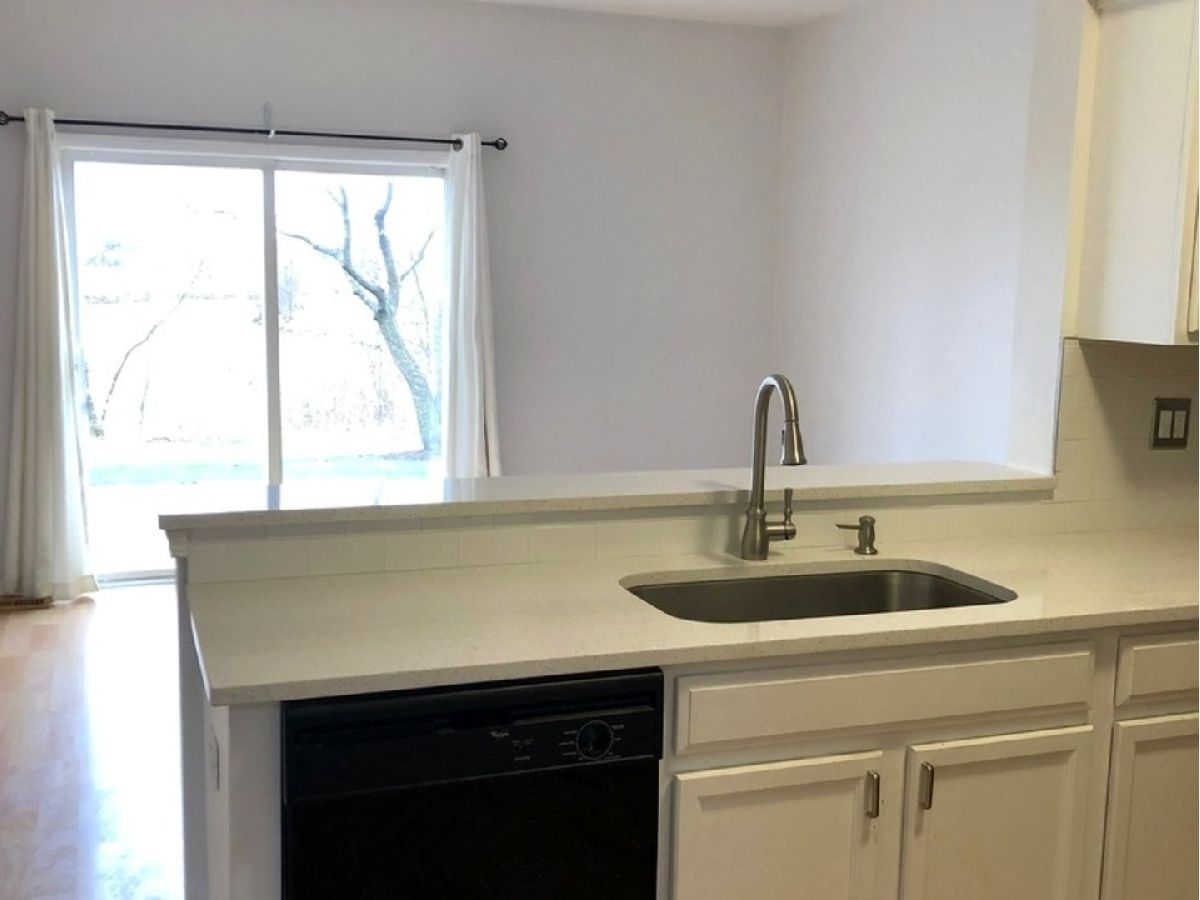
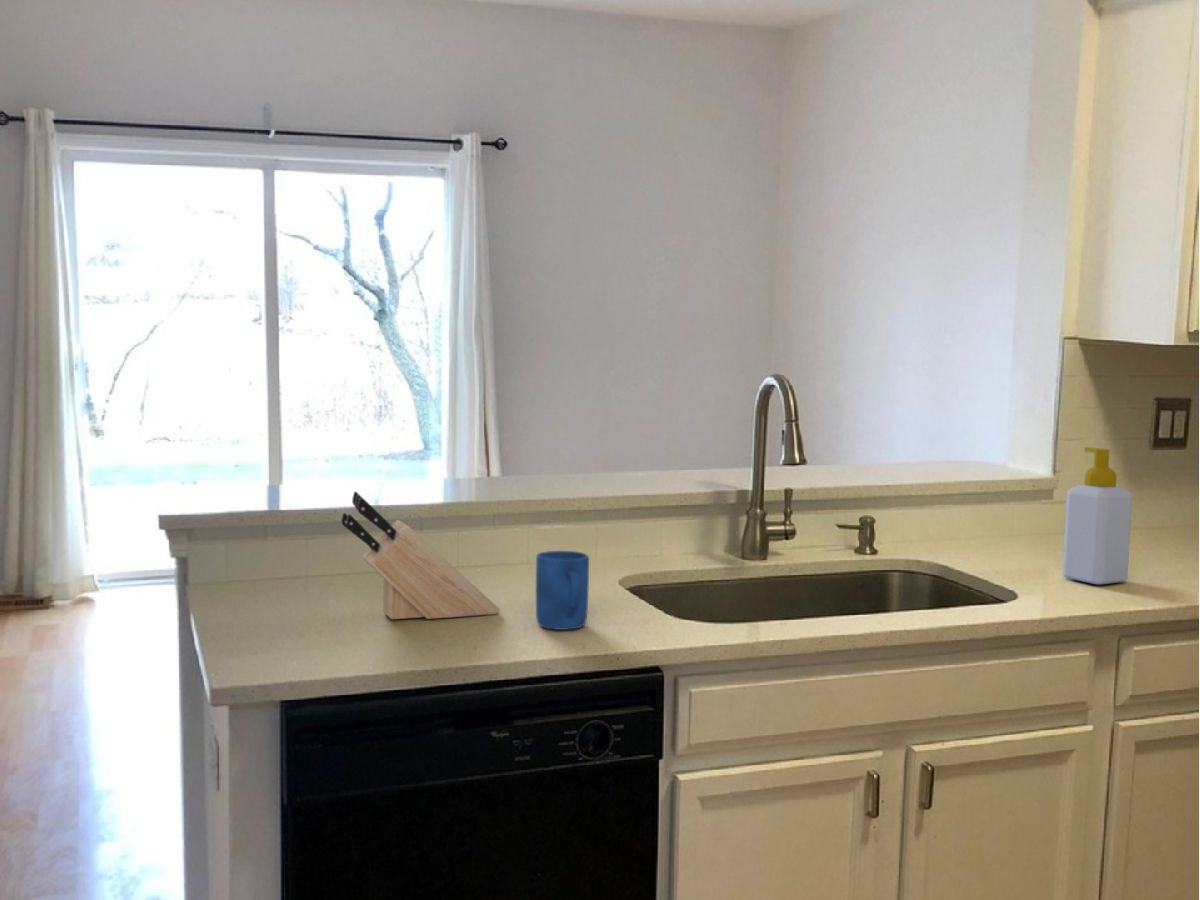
+ mug [535,550,590,631]
+ soap bottle [1061,446,1133,585]
+ knife block [340,490,501,620]
